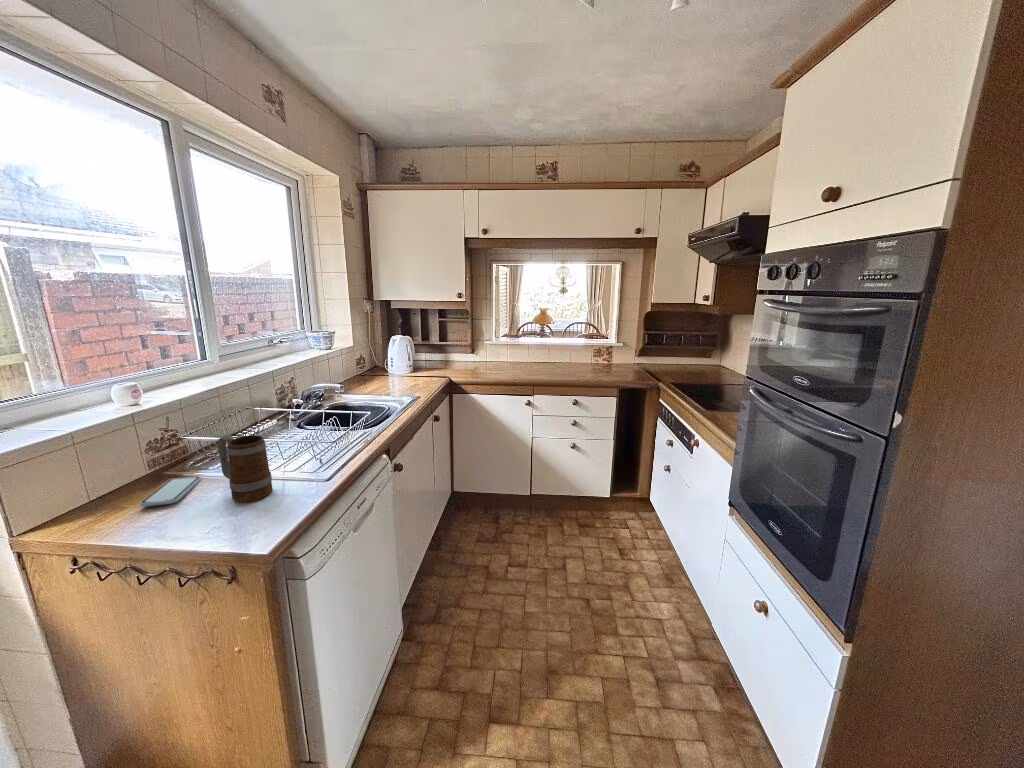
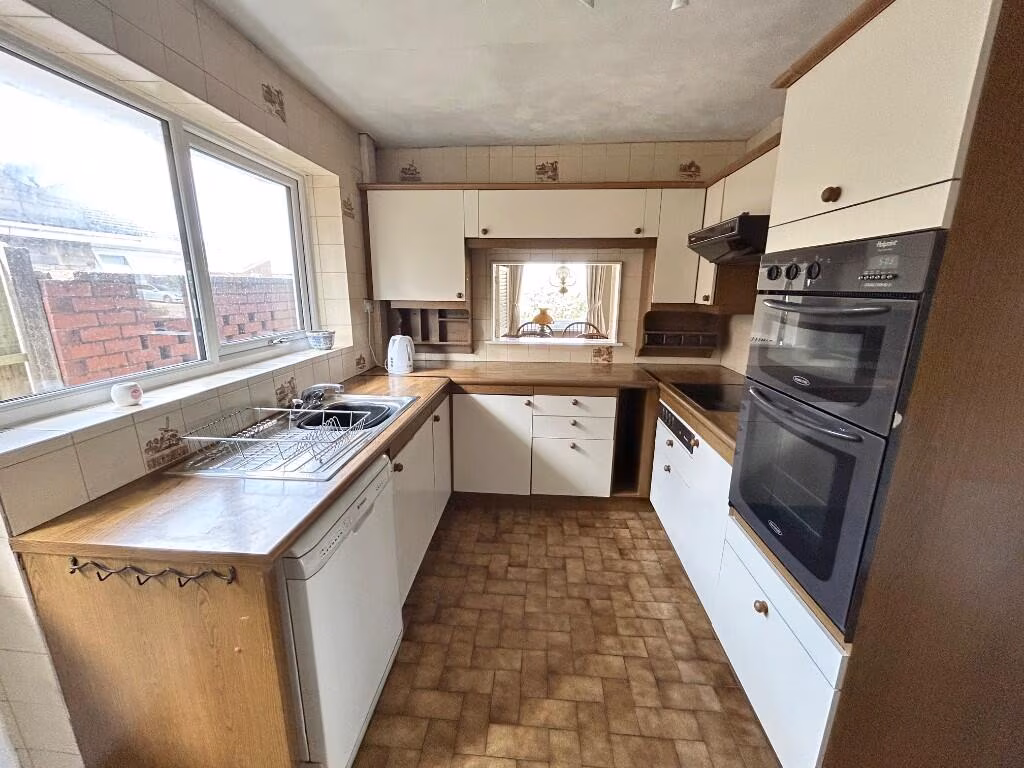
- mug [217,434,274,504]
- smartphone [139,475,202,508]
